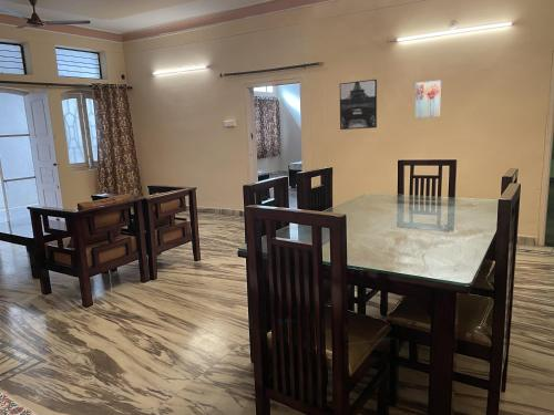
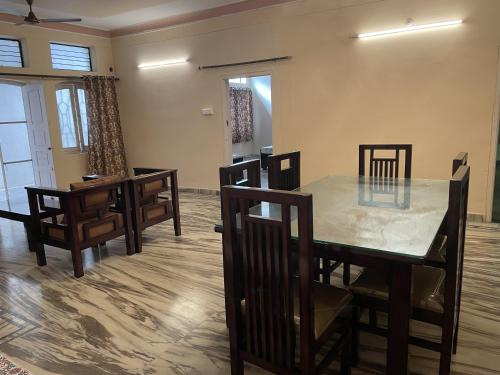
- wall art [339,79,378,131]
- wall art [414,80,442,120]
